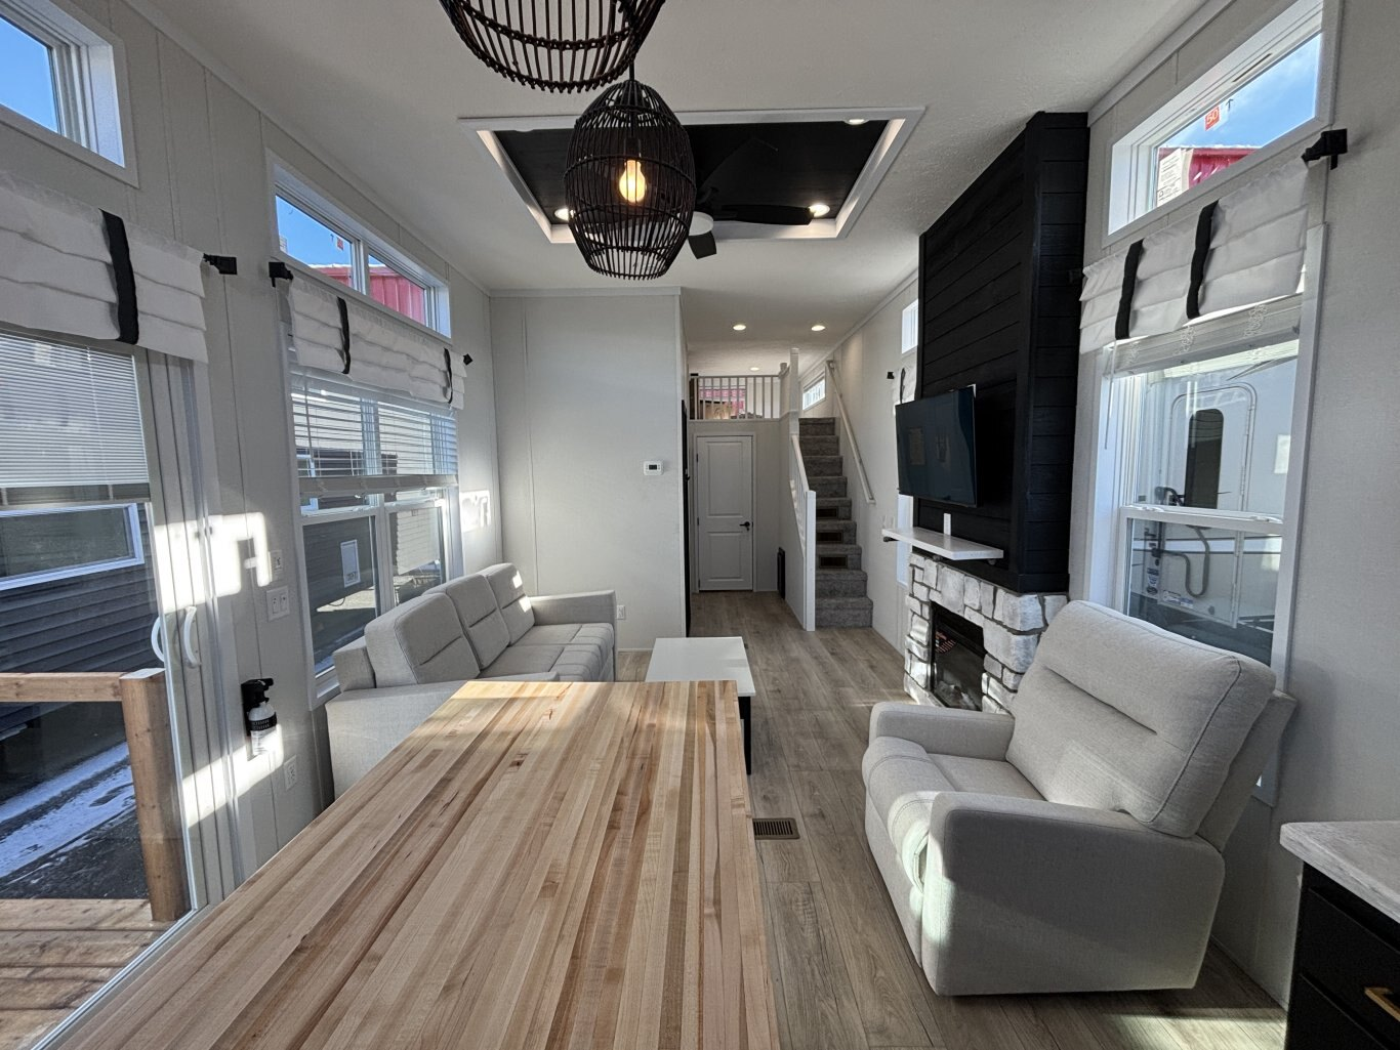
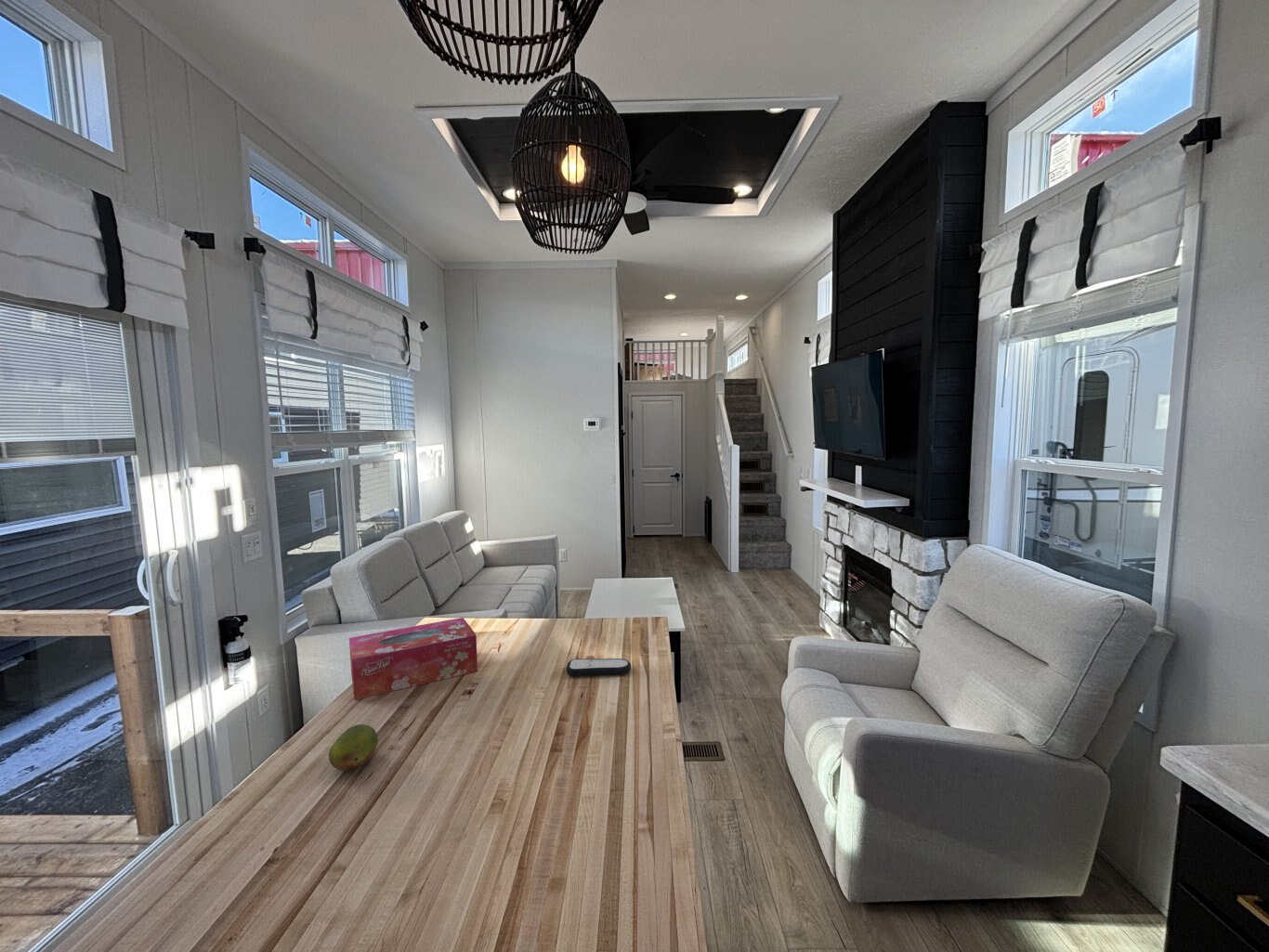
+ fruit [328,724,379,772]
+ tissue box [348,617,478,700]
+ remote control [565,658,632,677]
